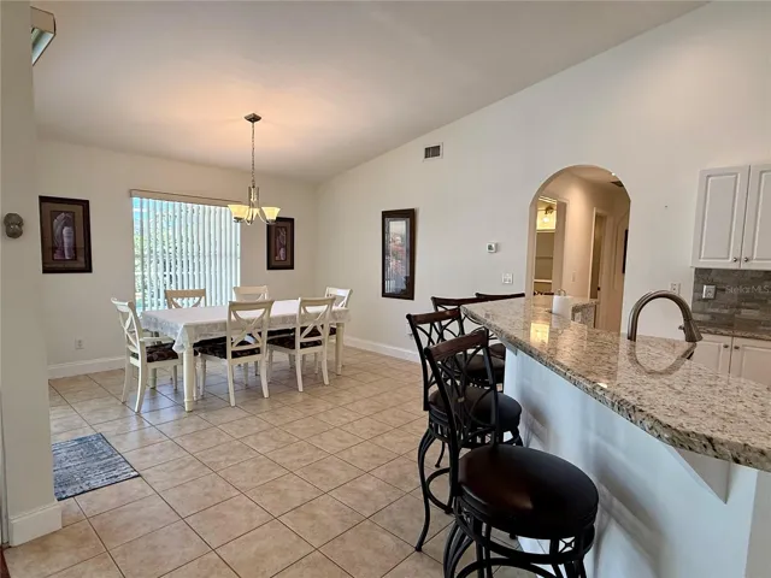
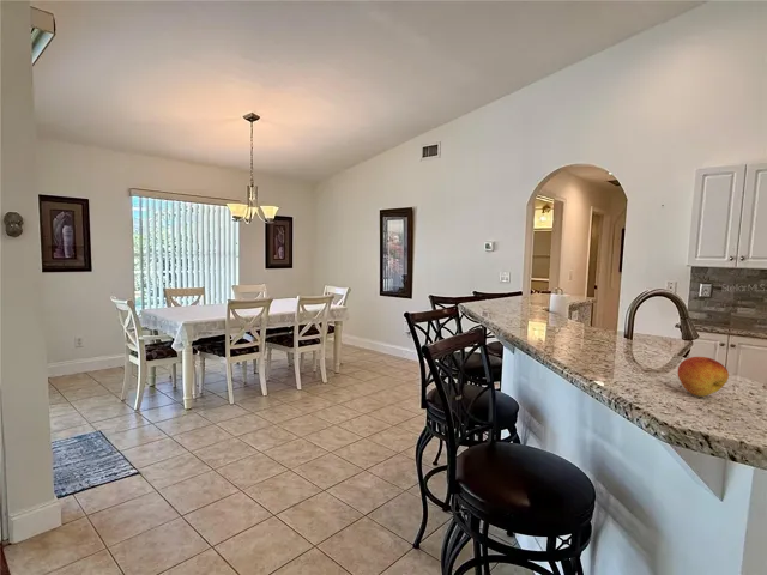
+ fruit [677,356,730,398]
